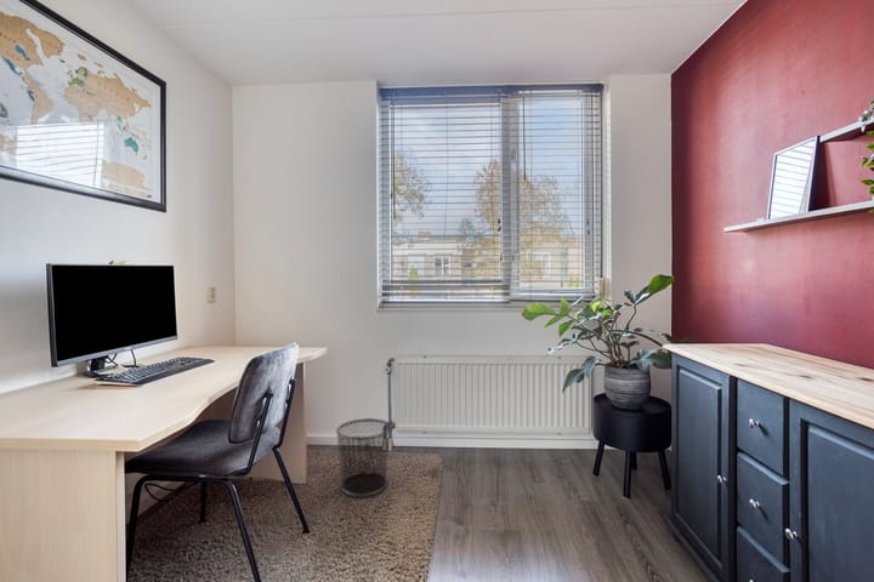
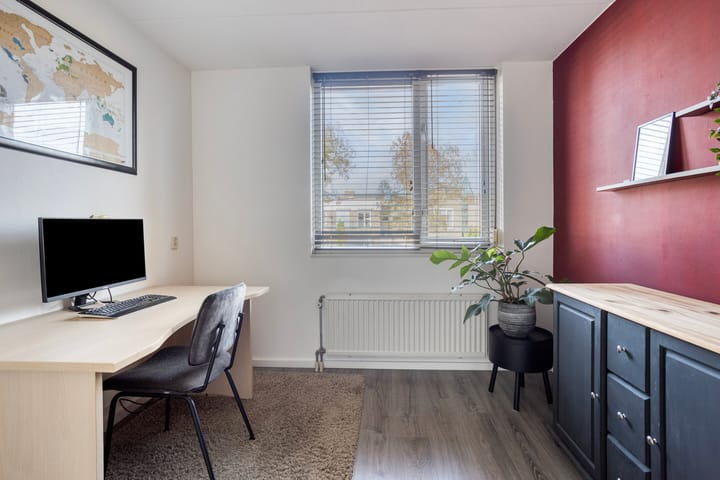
- waste bin [335,417,393,497]
